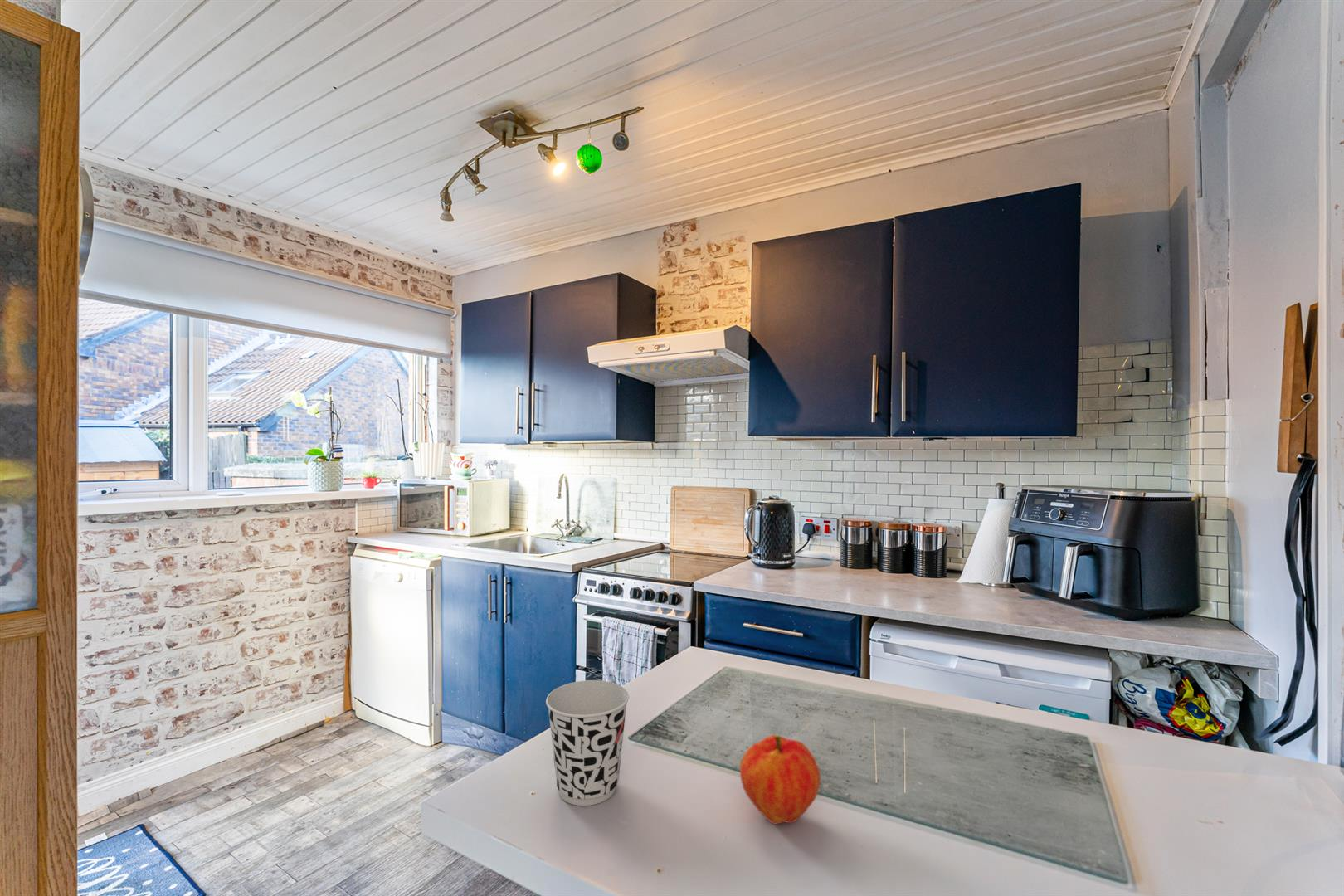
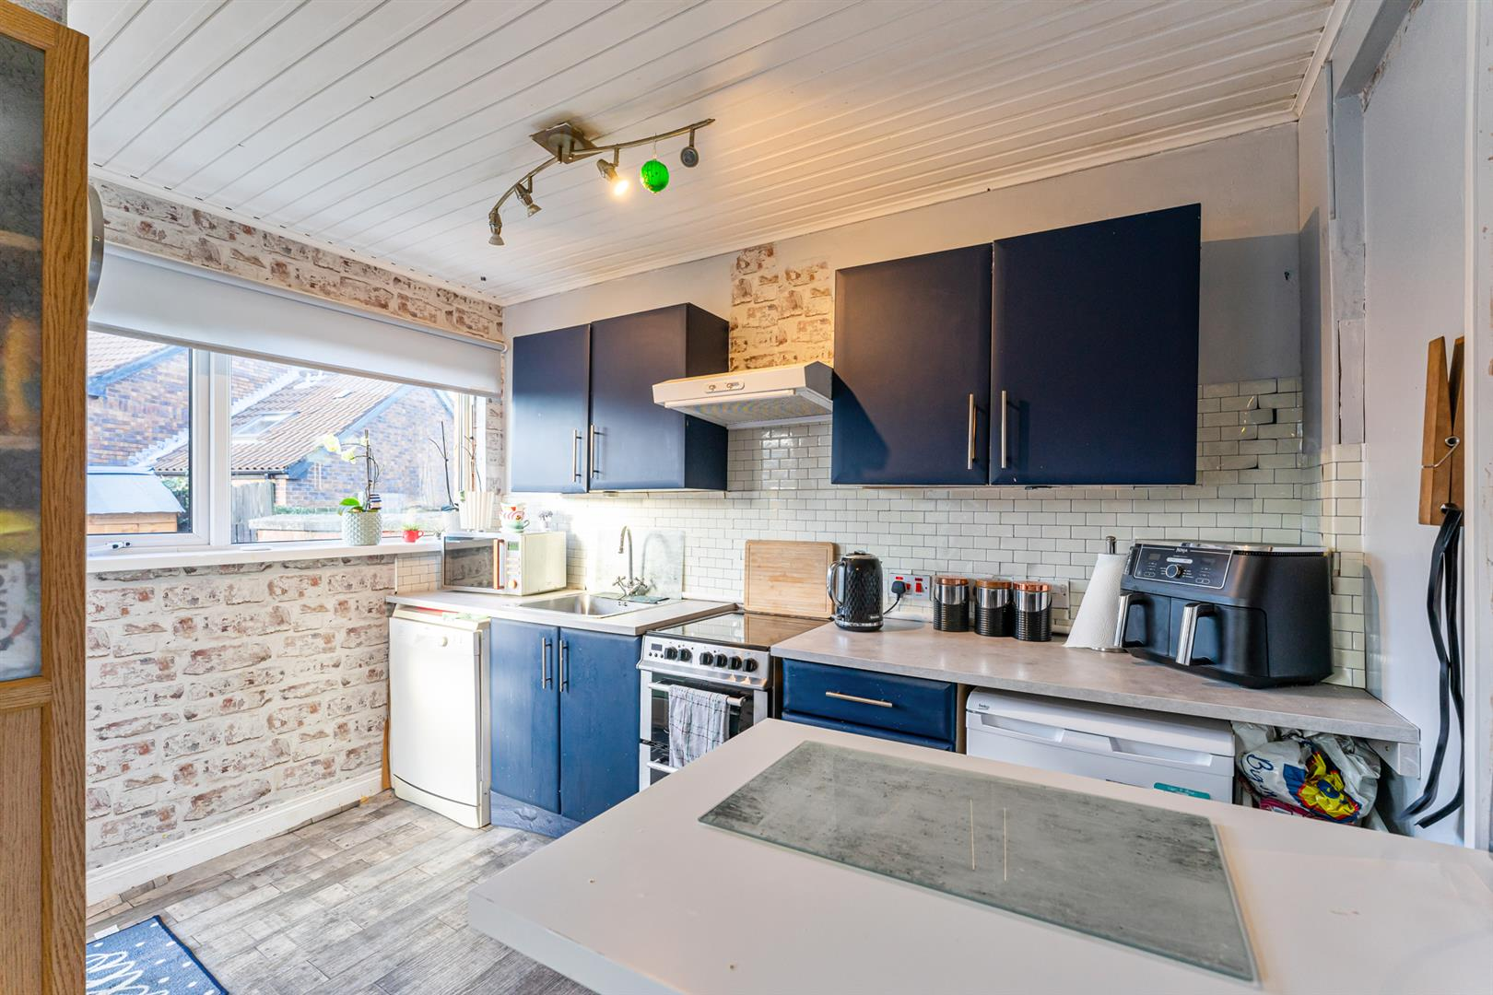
- fruit [739,733,821,825]
- cup [545,679,630,806]
